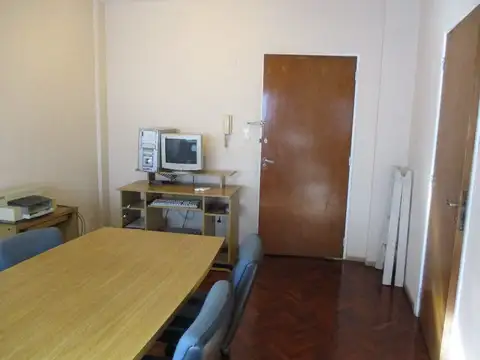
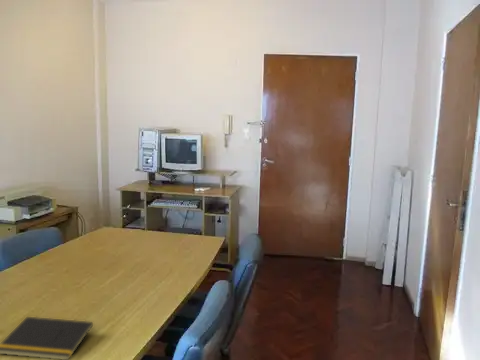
+ notepad [0,316,94,360]
